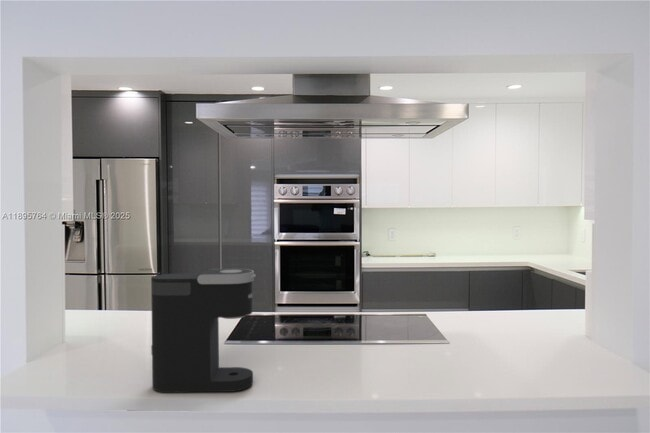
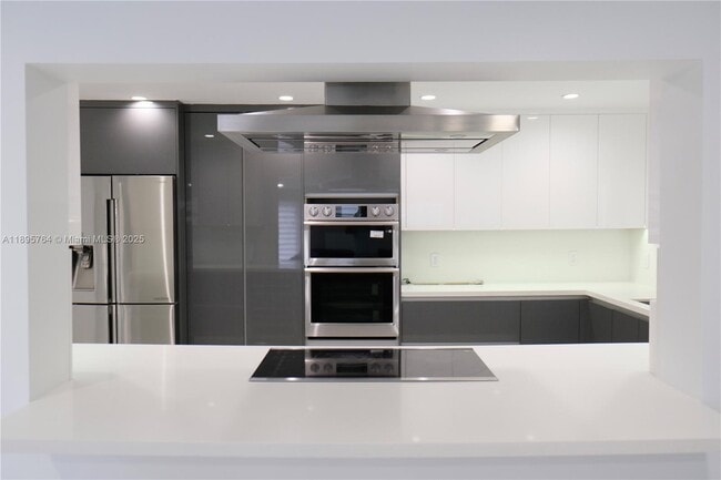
- coffee maker [150,268,257,394]
